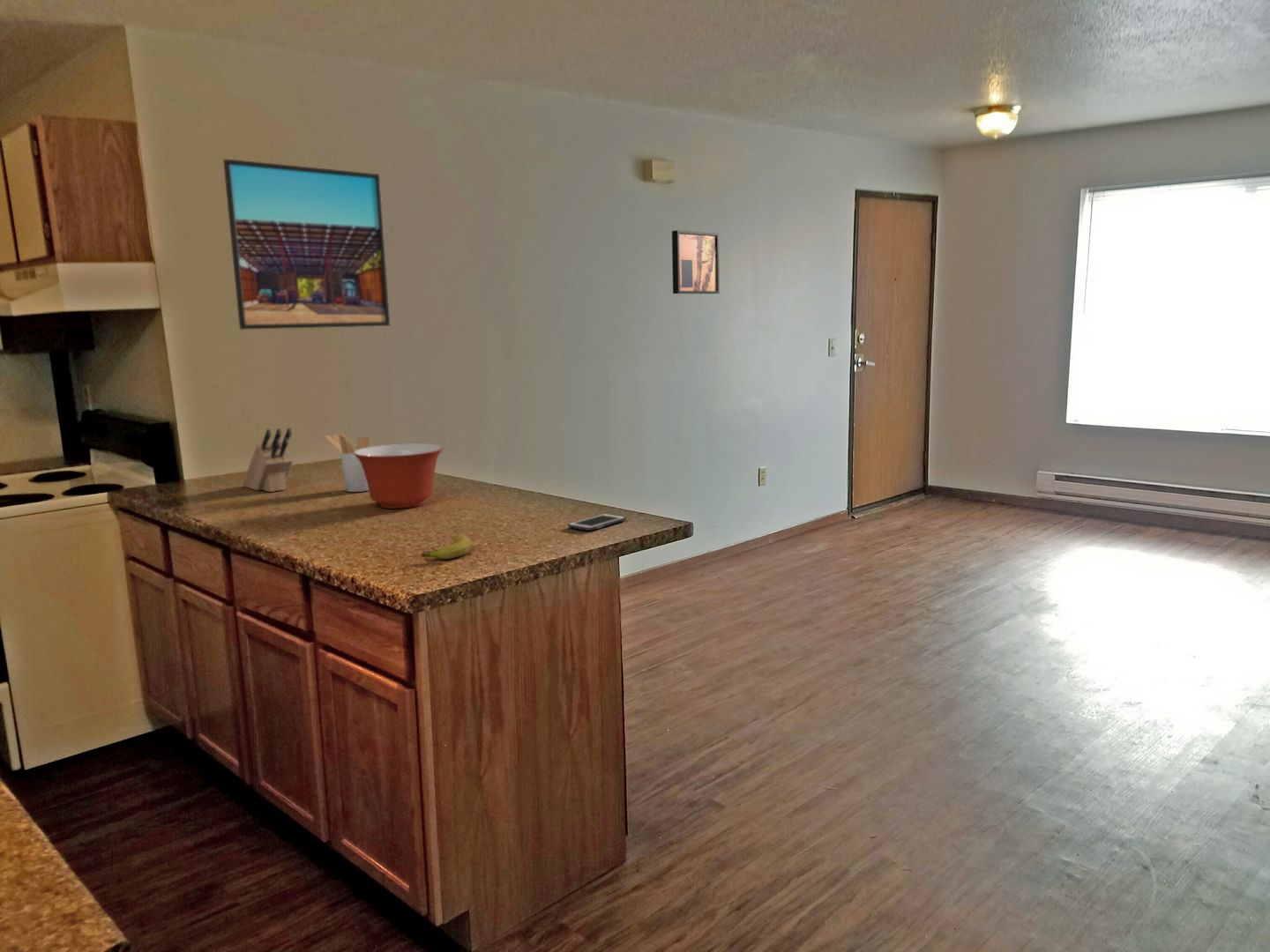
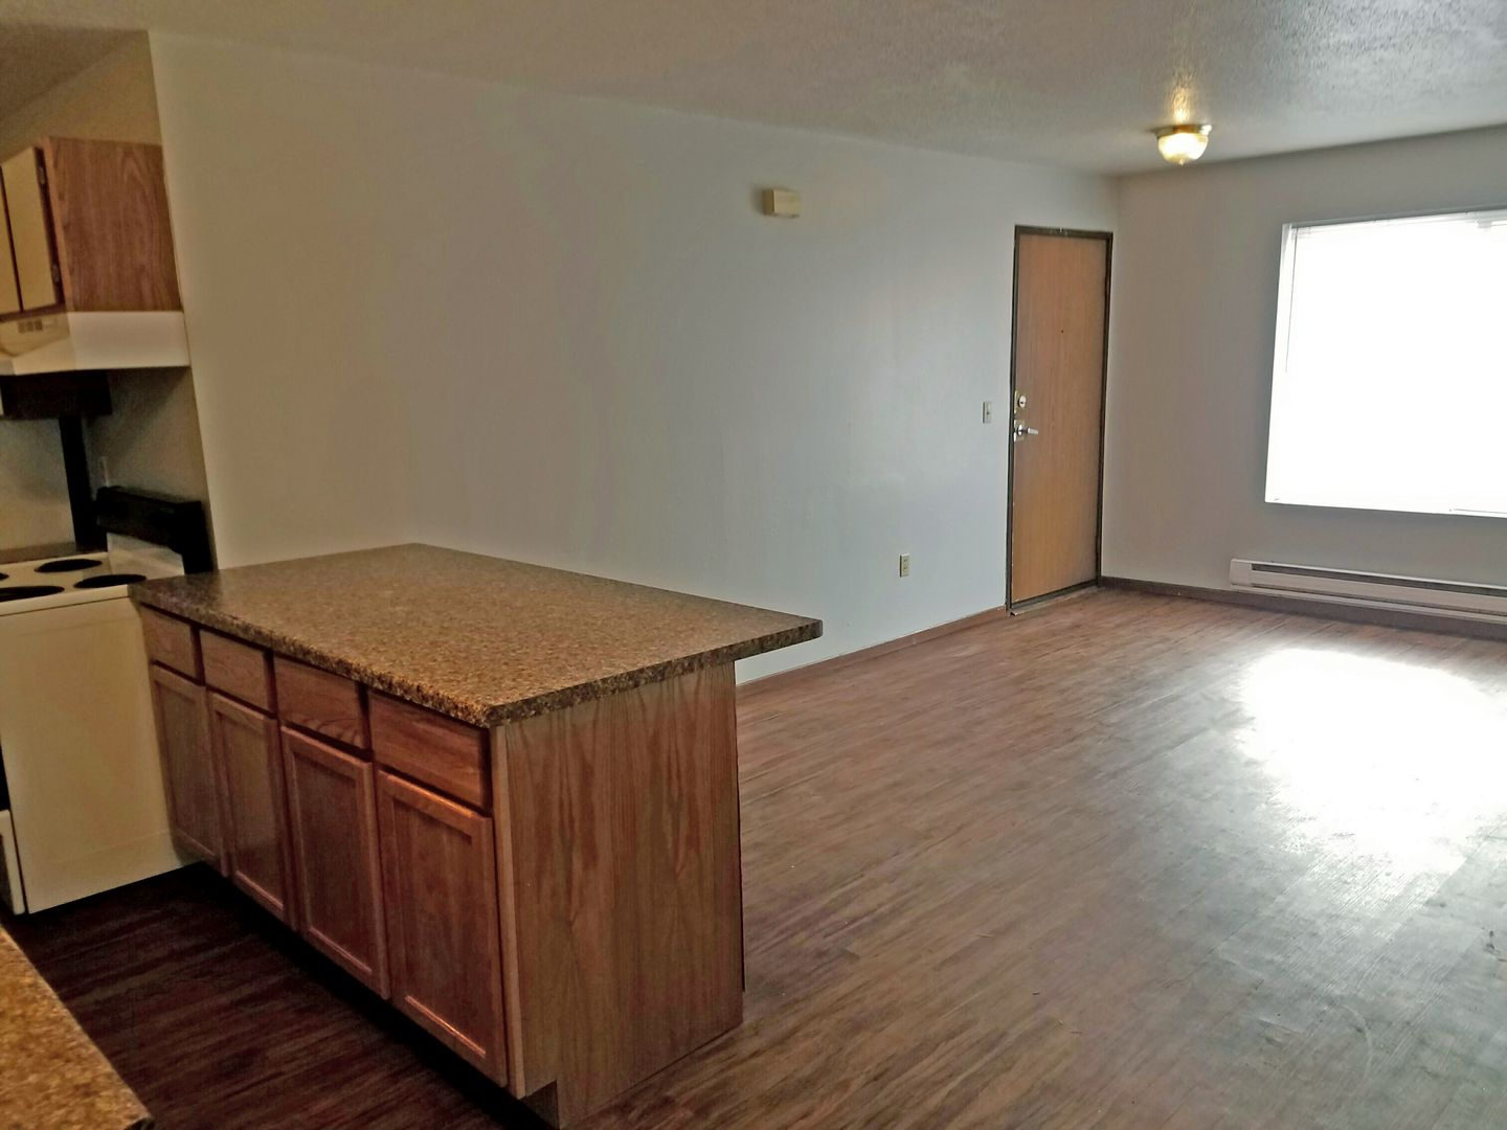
- mixing bowl [353,443,444,509]
- fruit [421,533,473,560]
- wall art [671,229,721,294]
- cell phone [567,513,627,532]
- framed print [222,158,391,331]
- utensil holder [325,433,371,493]
- knife block [242,428,294,493]
